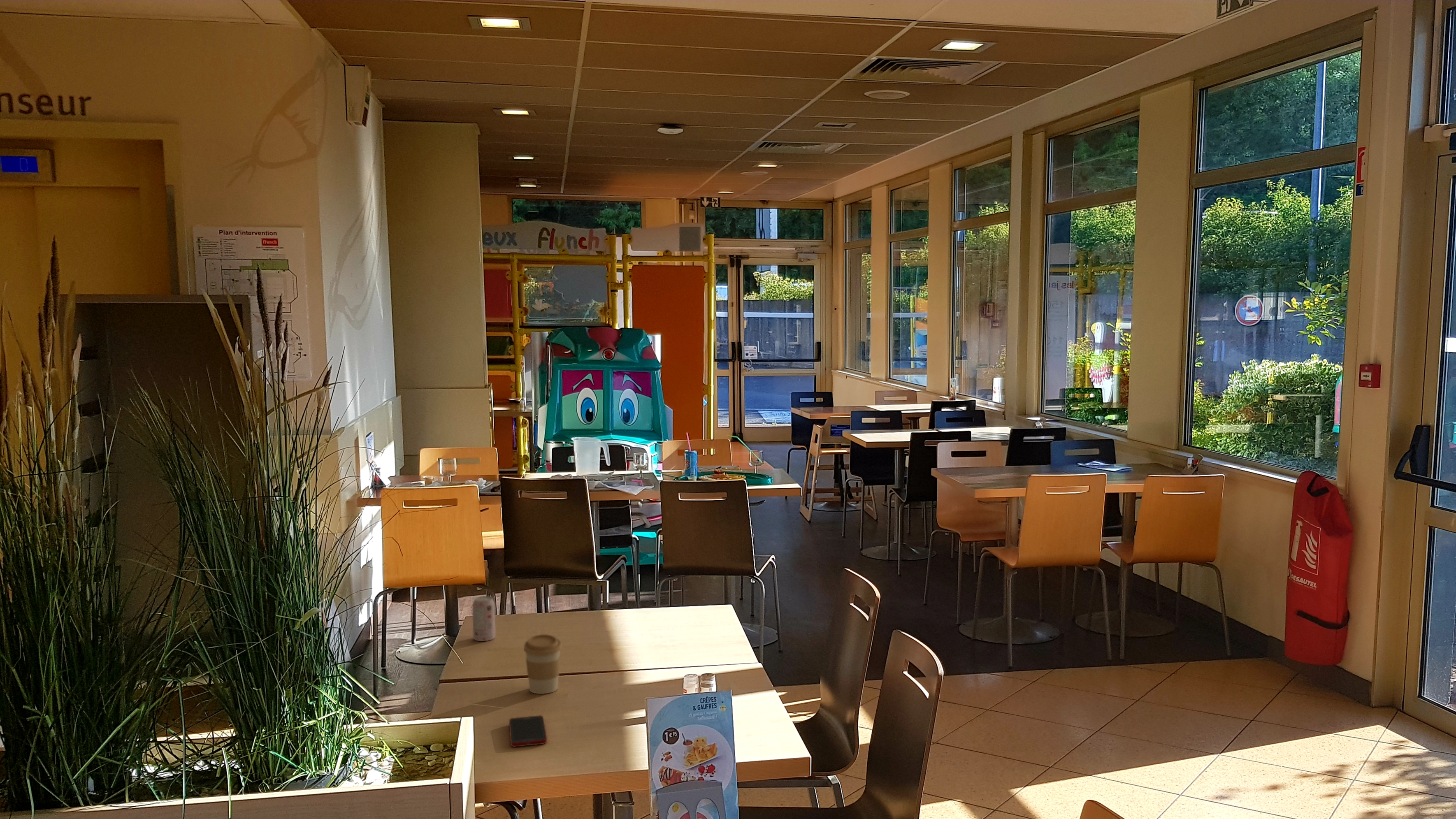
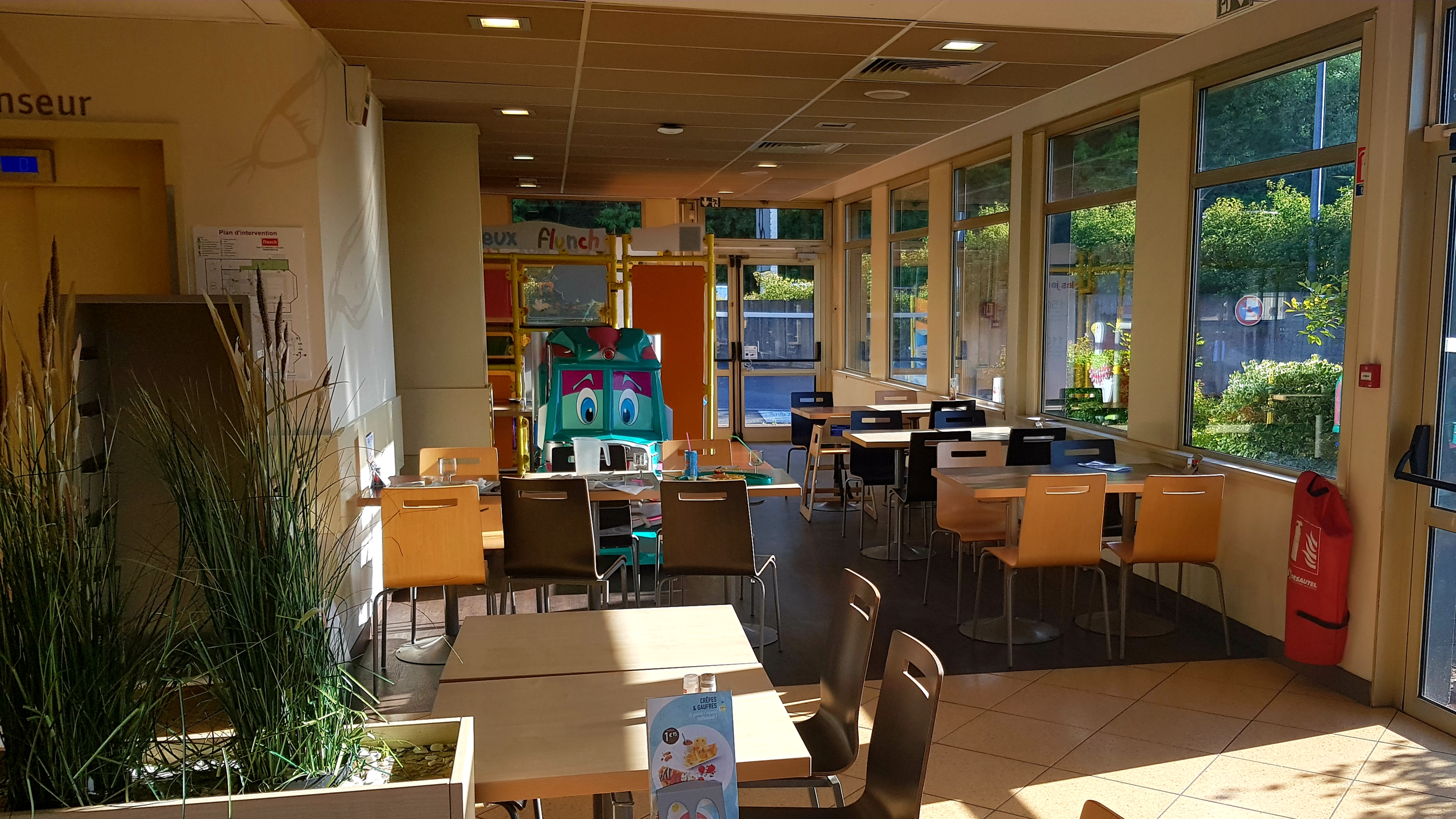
- cell phone [509,715,547,747]
- coffee cup [523,634,562,694]
- beverage can [472,596,496,642]
